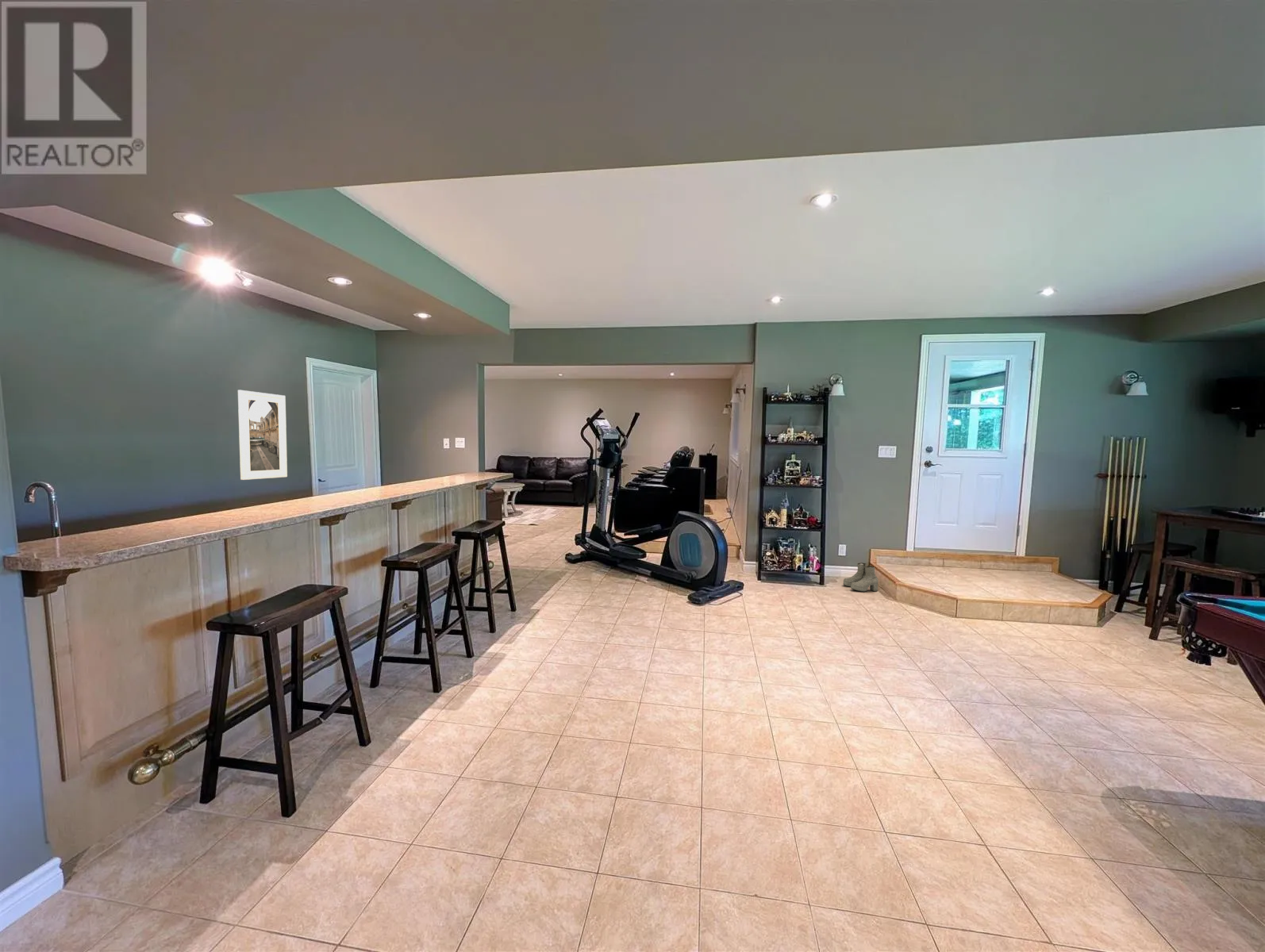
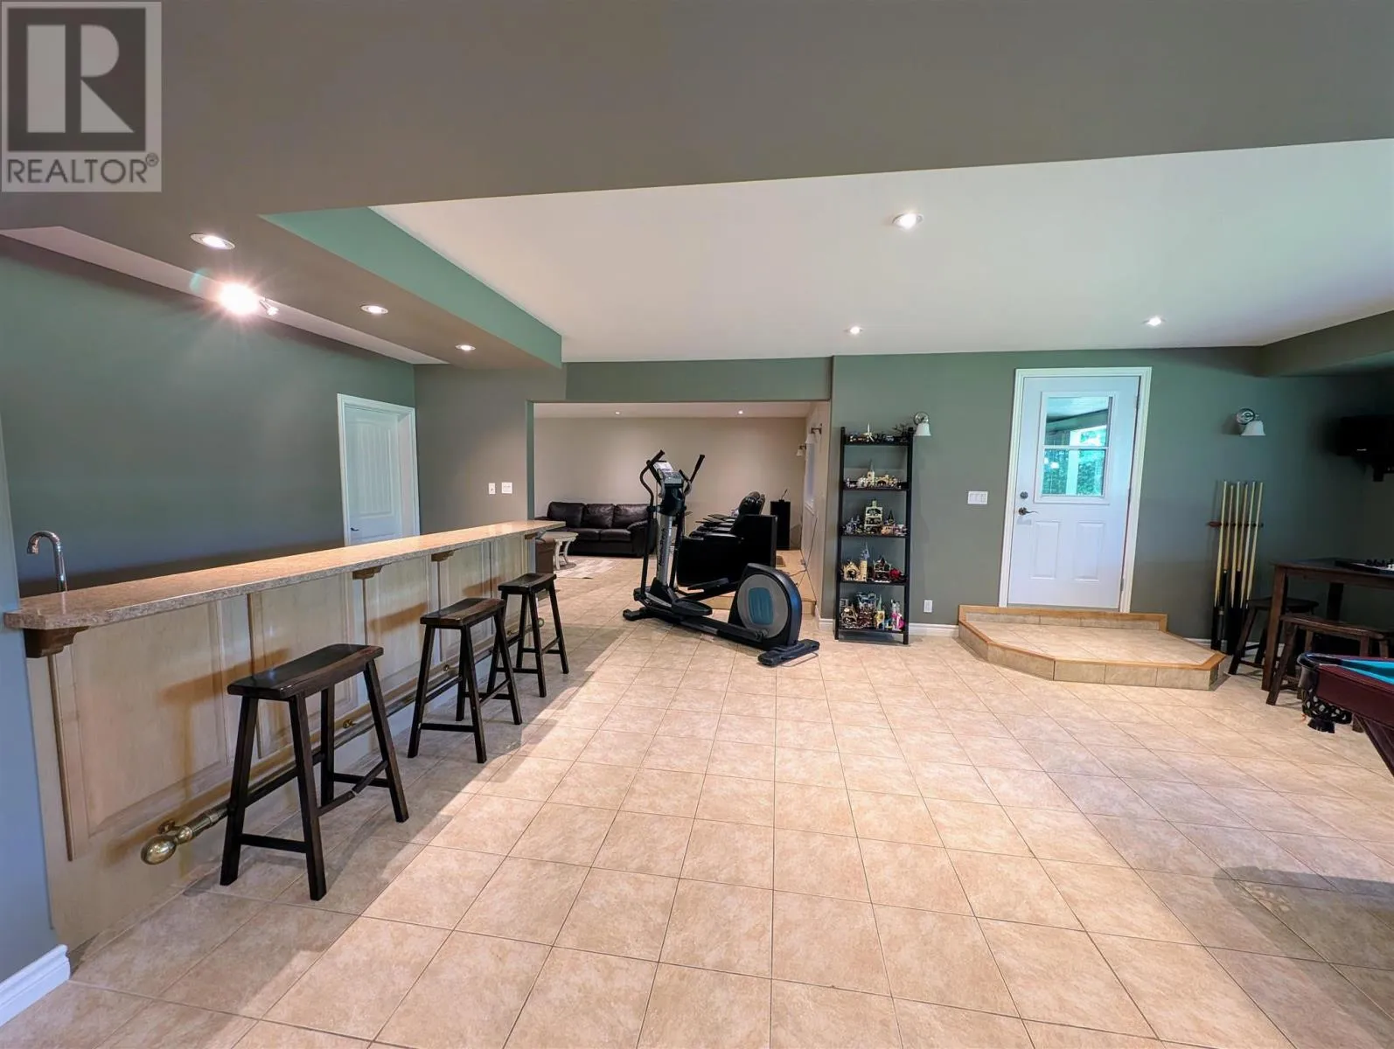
- boots [843,562,879,592]
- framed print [237,390,288,481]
